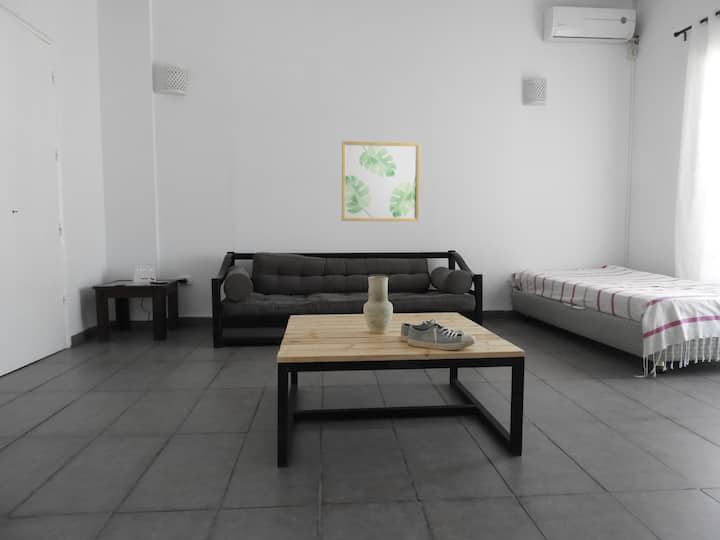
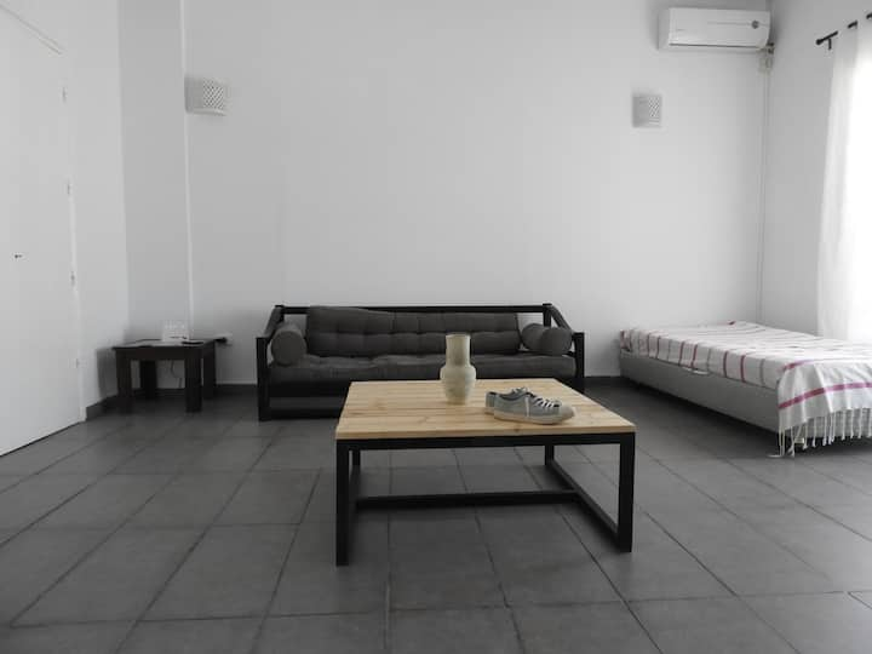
- wall art [341,140,421,222]
